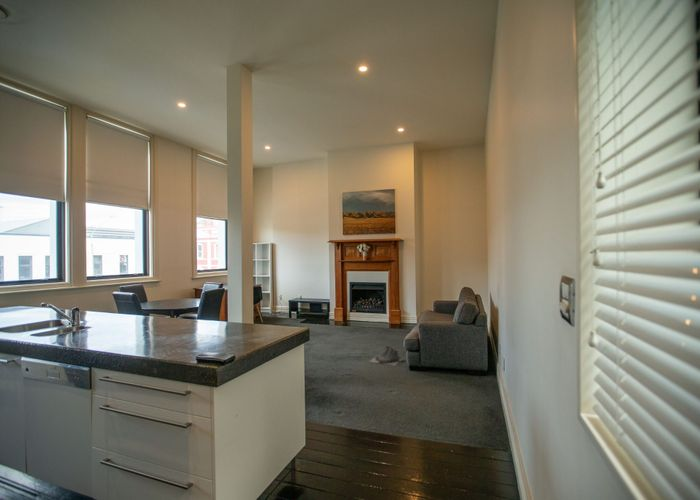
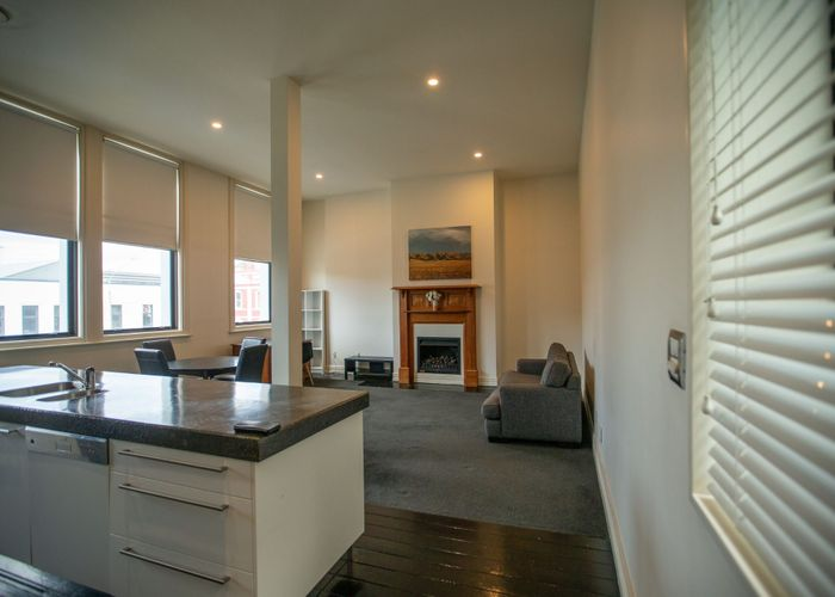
- boots [368,345,404,367]
